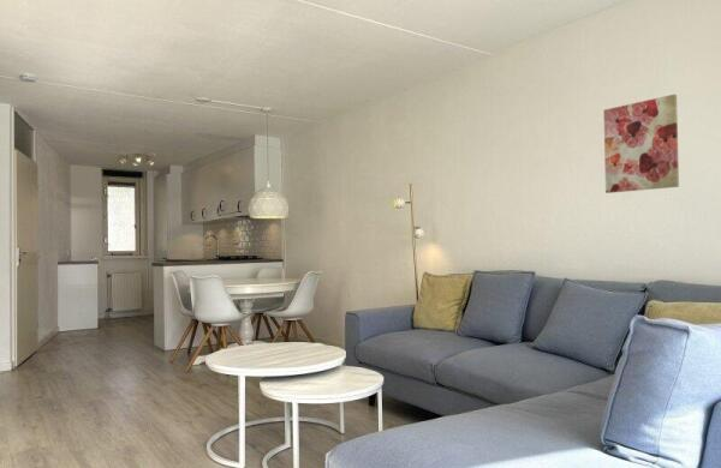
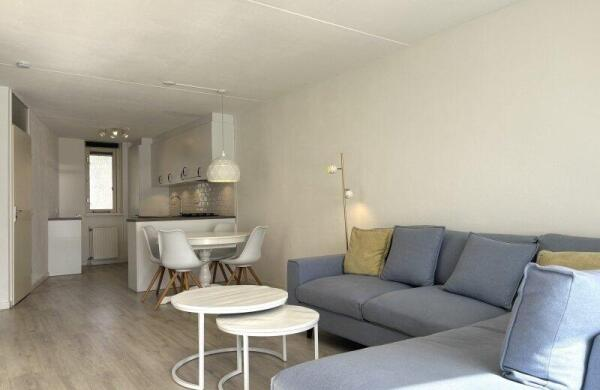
- wall art [603,94,680,194]
